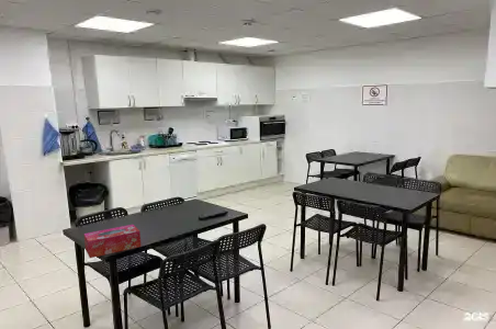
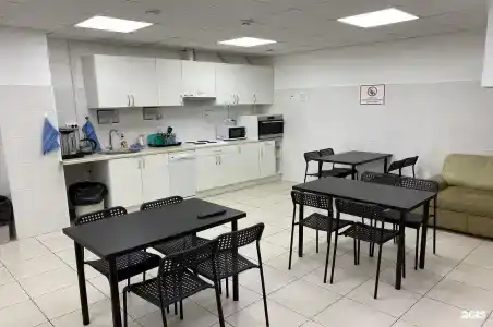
- tissue box [83,224,143,259]
